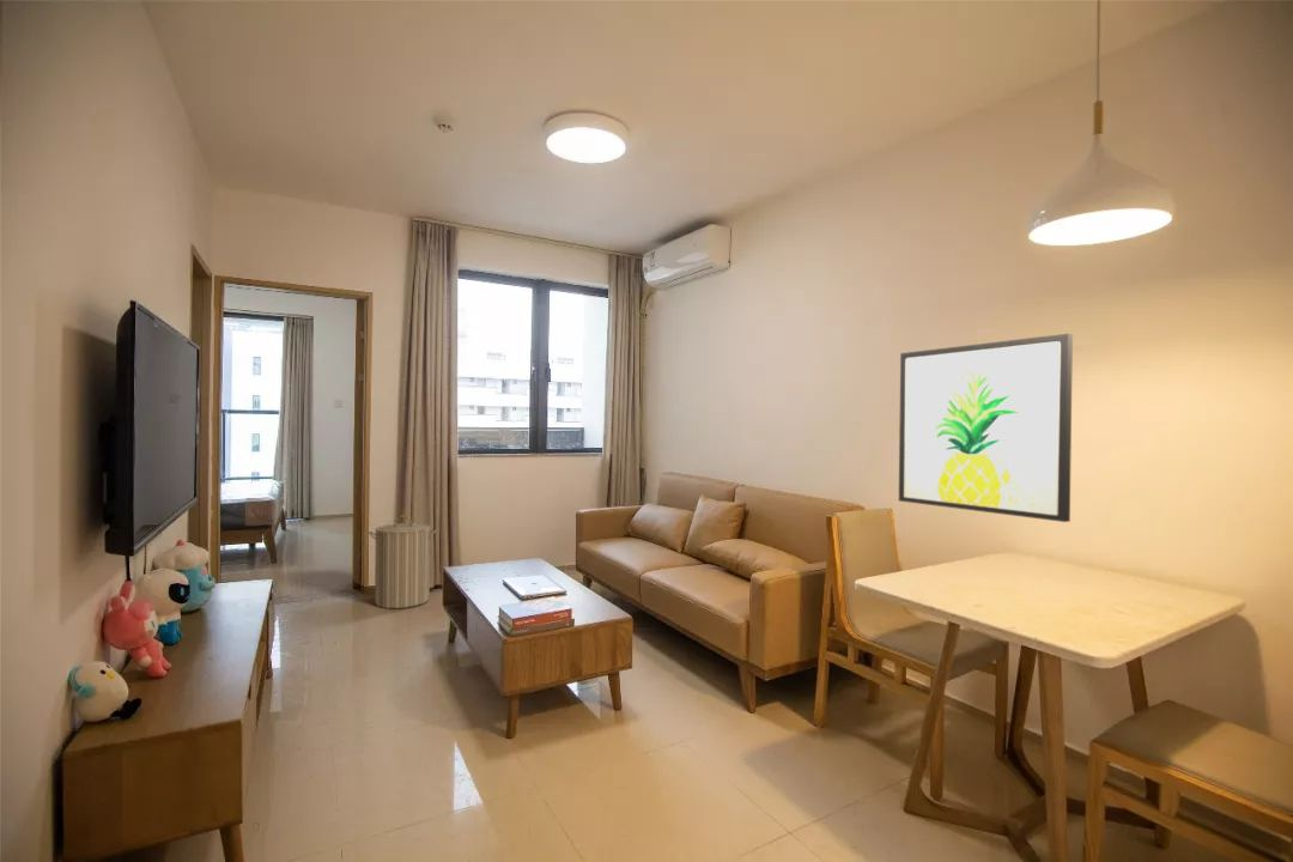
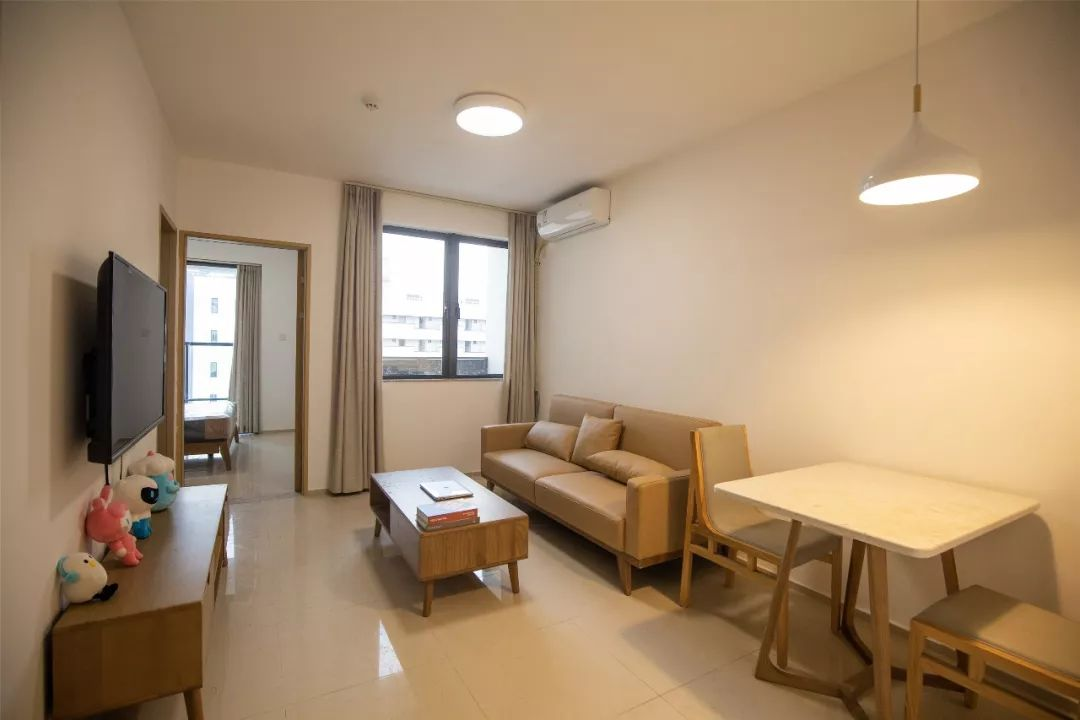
- wall art [898,333,1074,523]
- laundry hamper [368,515,438,609]
